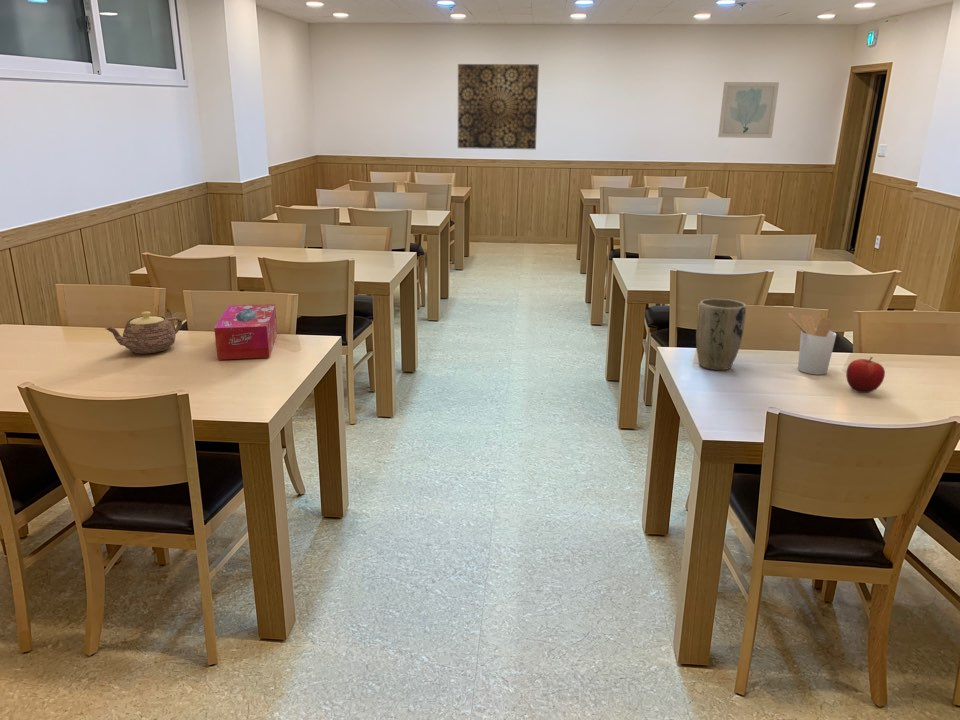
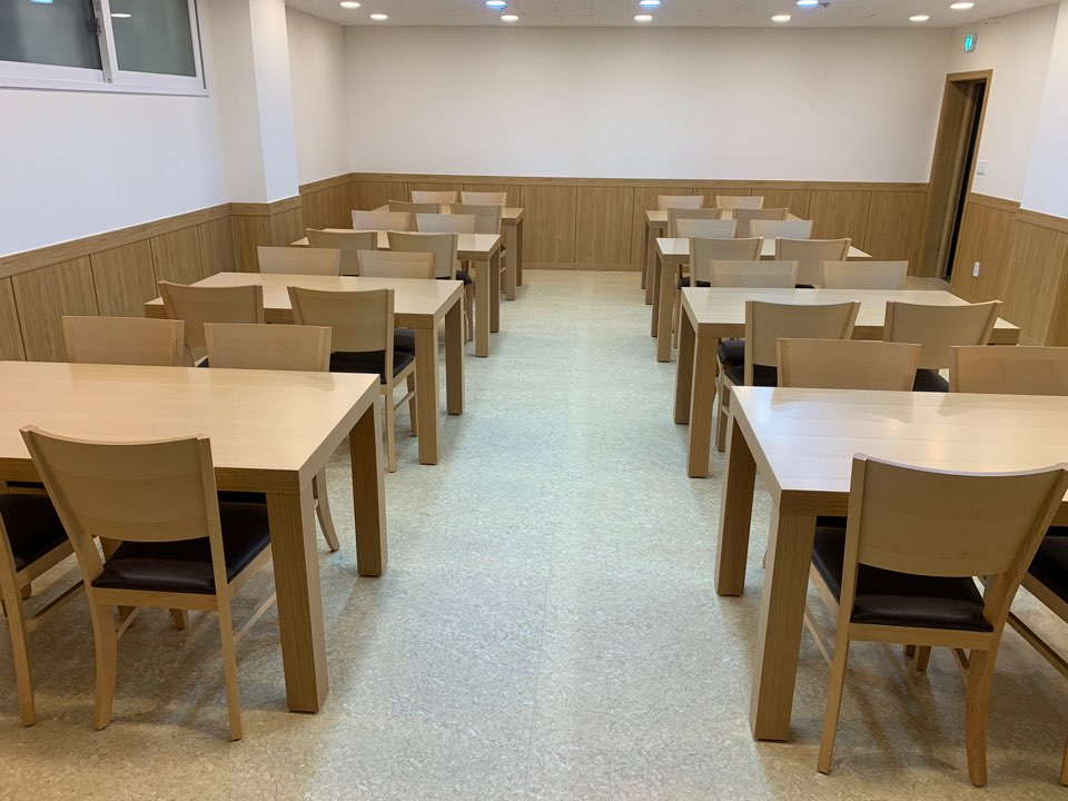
- wall art [717,81,780,139]
- teapot [104,311,183,354]
- utensil holder [787,312,837,376]
- wall art [457,63,540,150]
- fruit [845,356,886,394]
- plant pot [695,298,747,371]
- tissue box [213,303,278,361]
